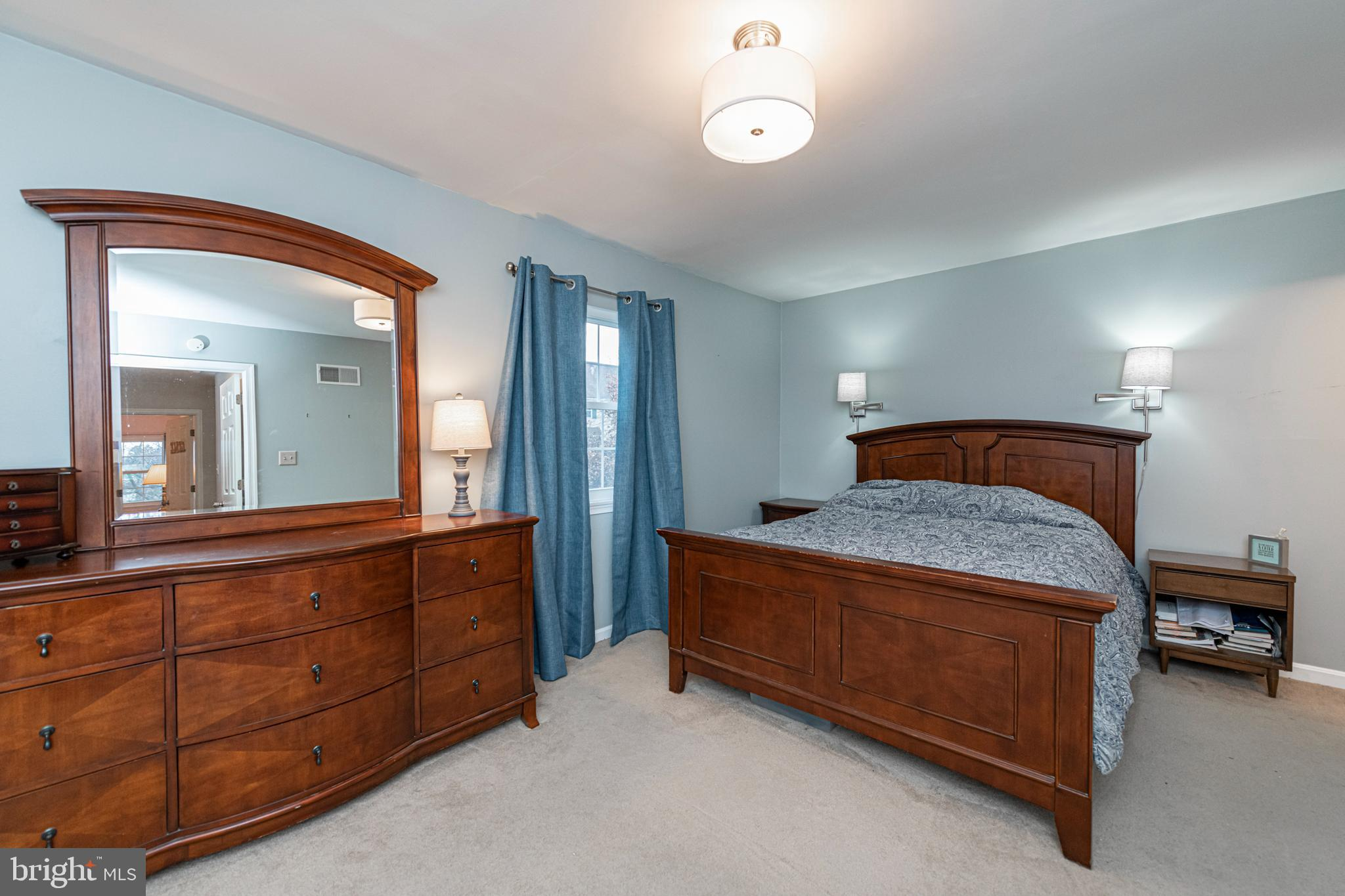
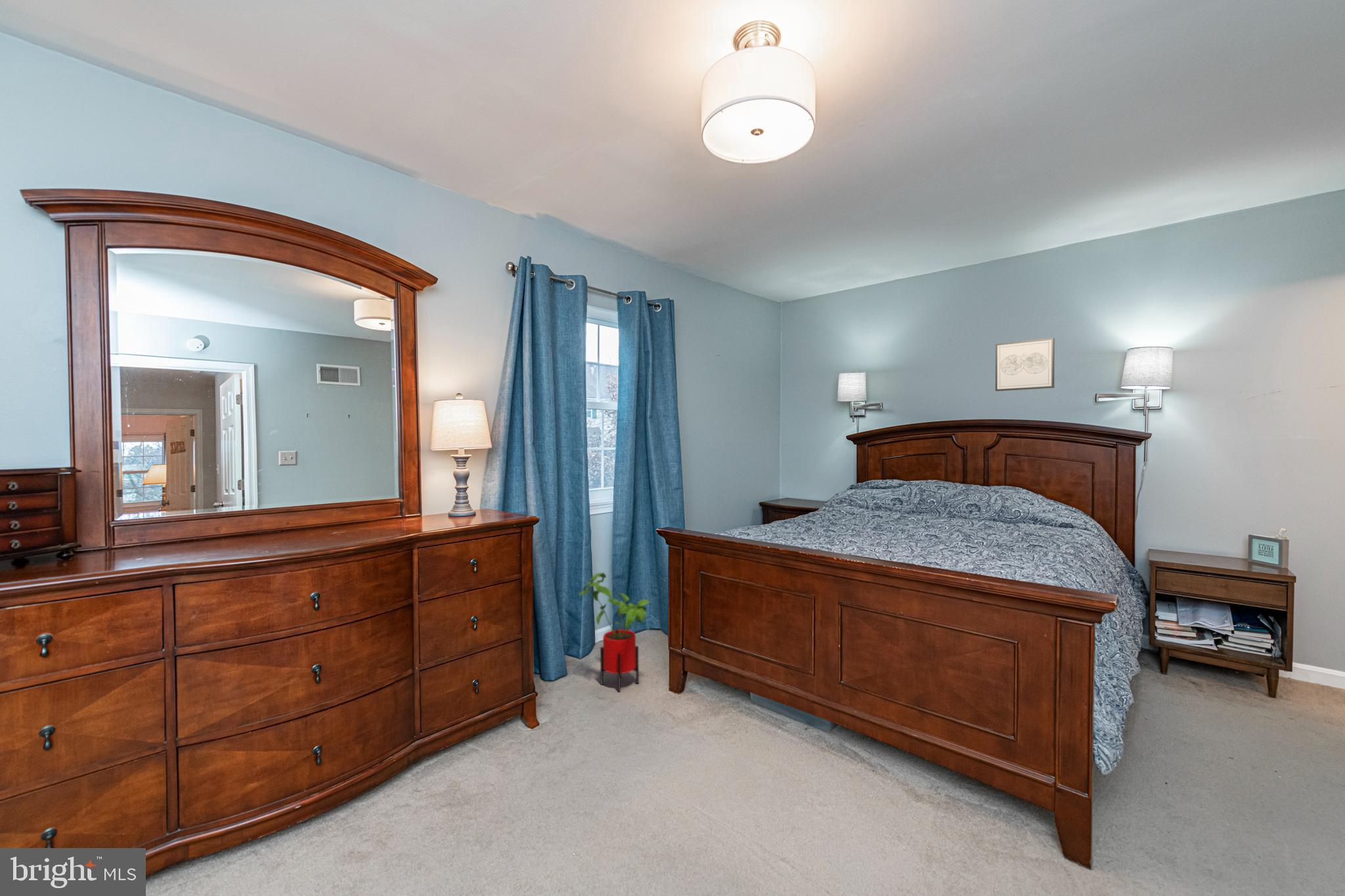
+ wall art [995,337,1055,392]
+ house plant [578,572,651,693]
